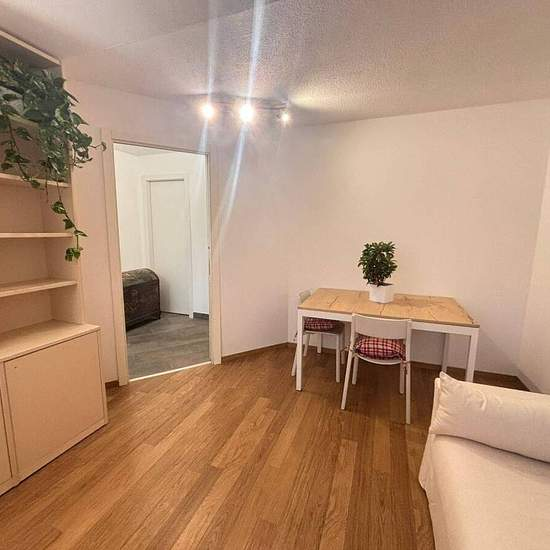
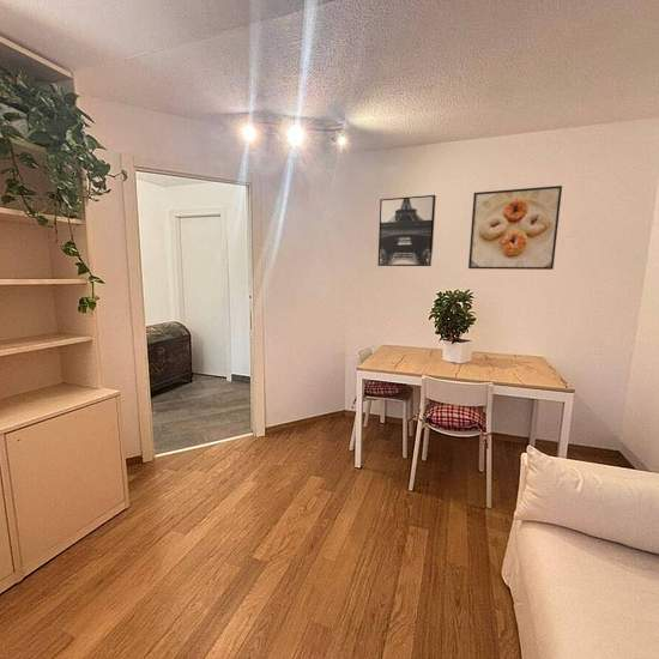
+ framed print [467,185,563,271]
+ wall art [377,194,437,267]
